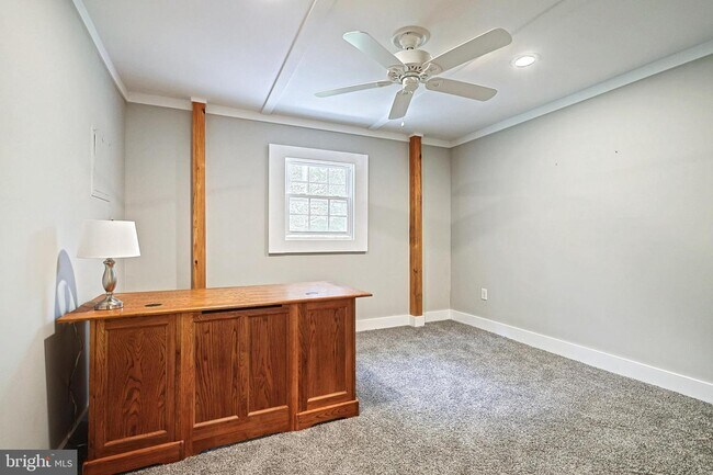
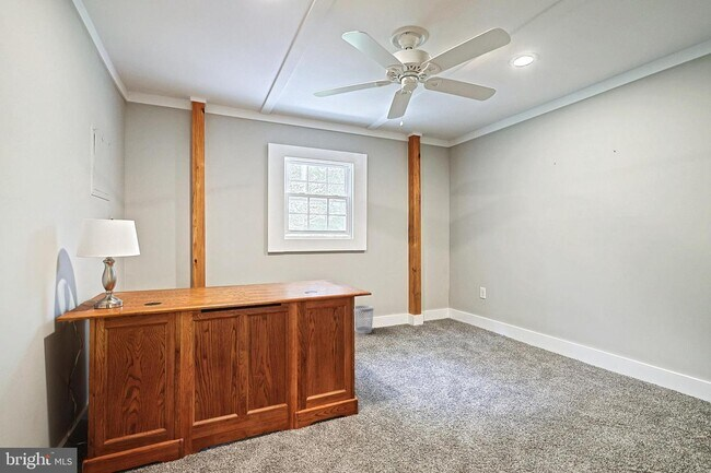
+ wastebasket [354,305,374,335]
